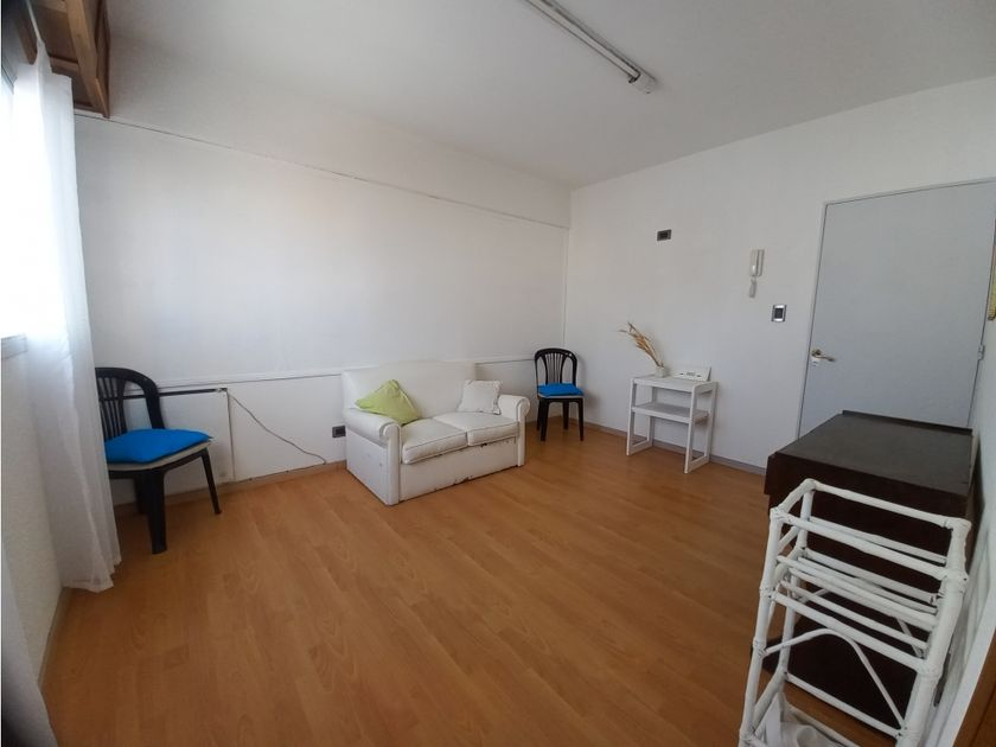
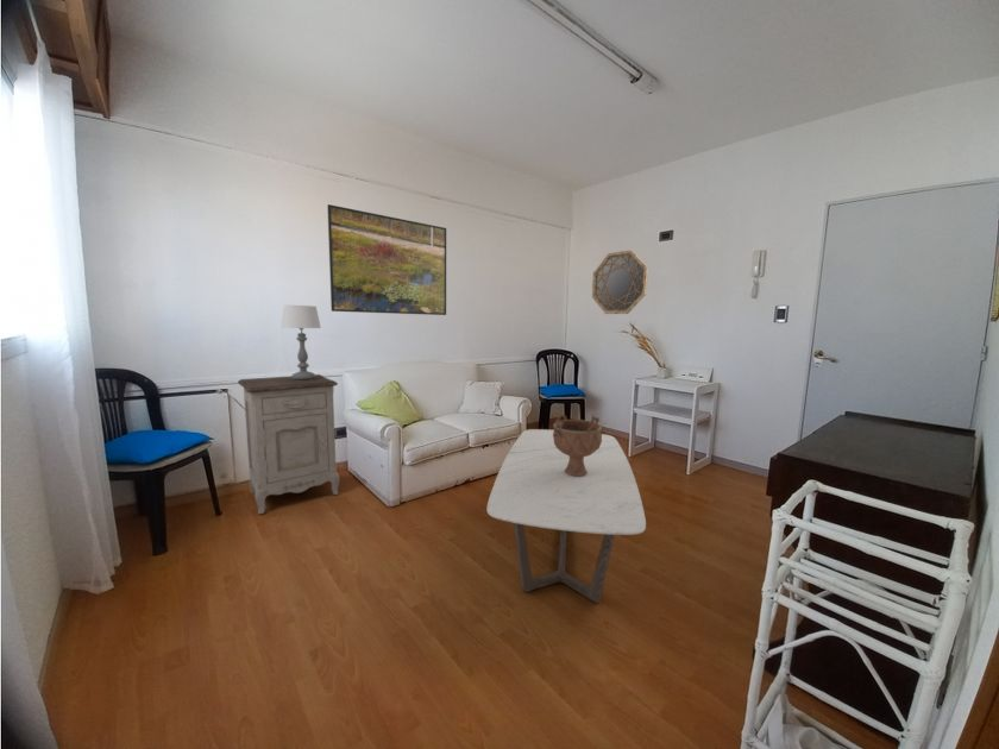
+ coffee table [485,428,647,604]
+ decorative bowl [552,411,603,477]
+ nightstand [237,373,341,515]
+ table lamp [279,304,322,380]
+ home mirror [591,250,649,315]
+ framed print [326,203,447,316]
